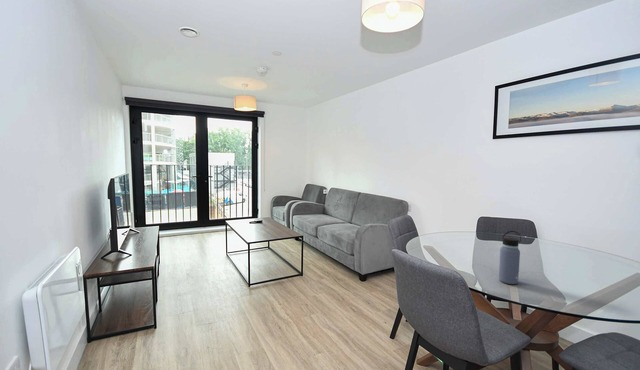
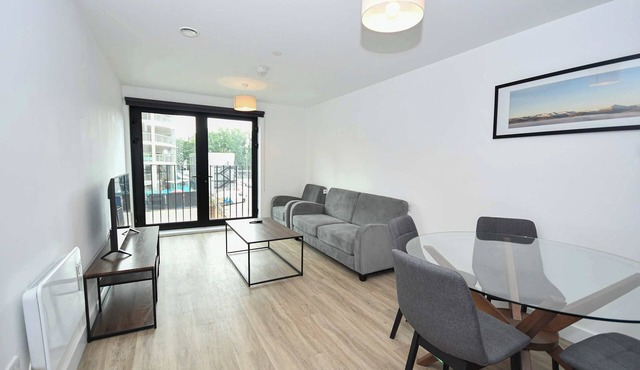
- water bottle [498,230,522,285]
